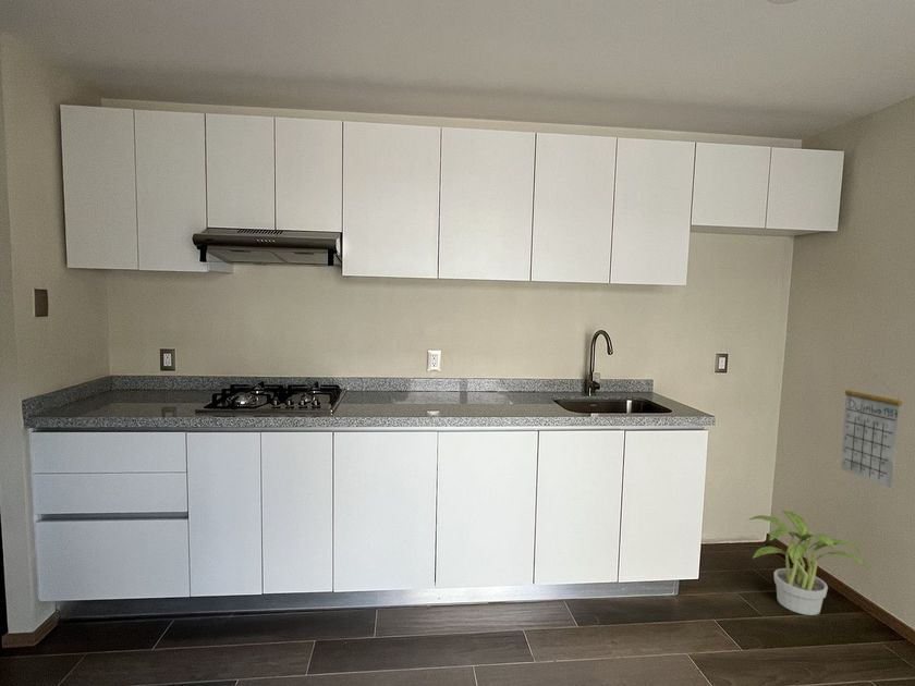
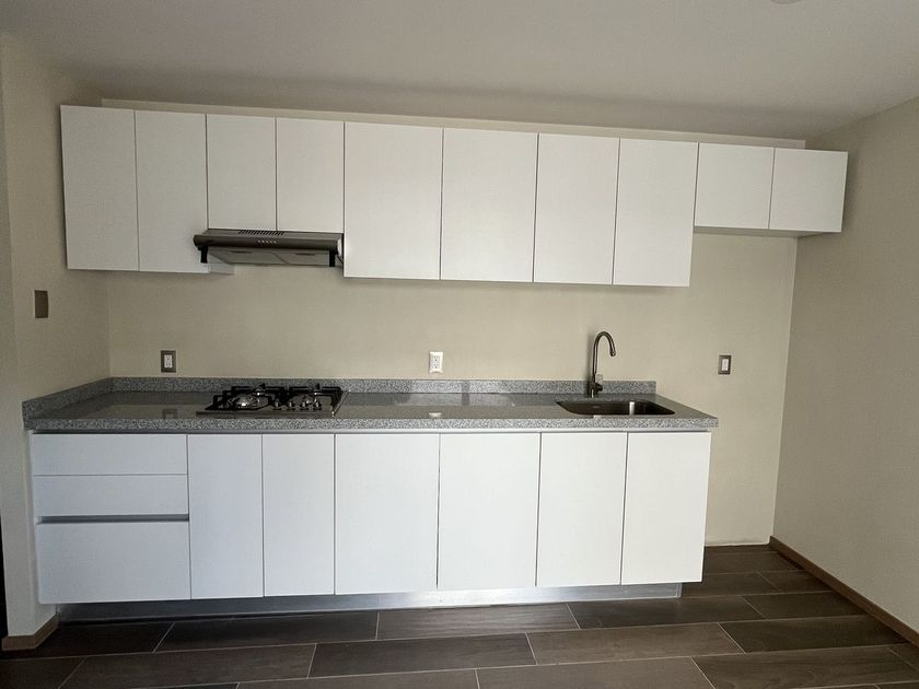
- potted plant [747,510,869,616]
- calendar [839,375,903,489]
